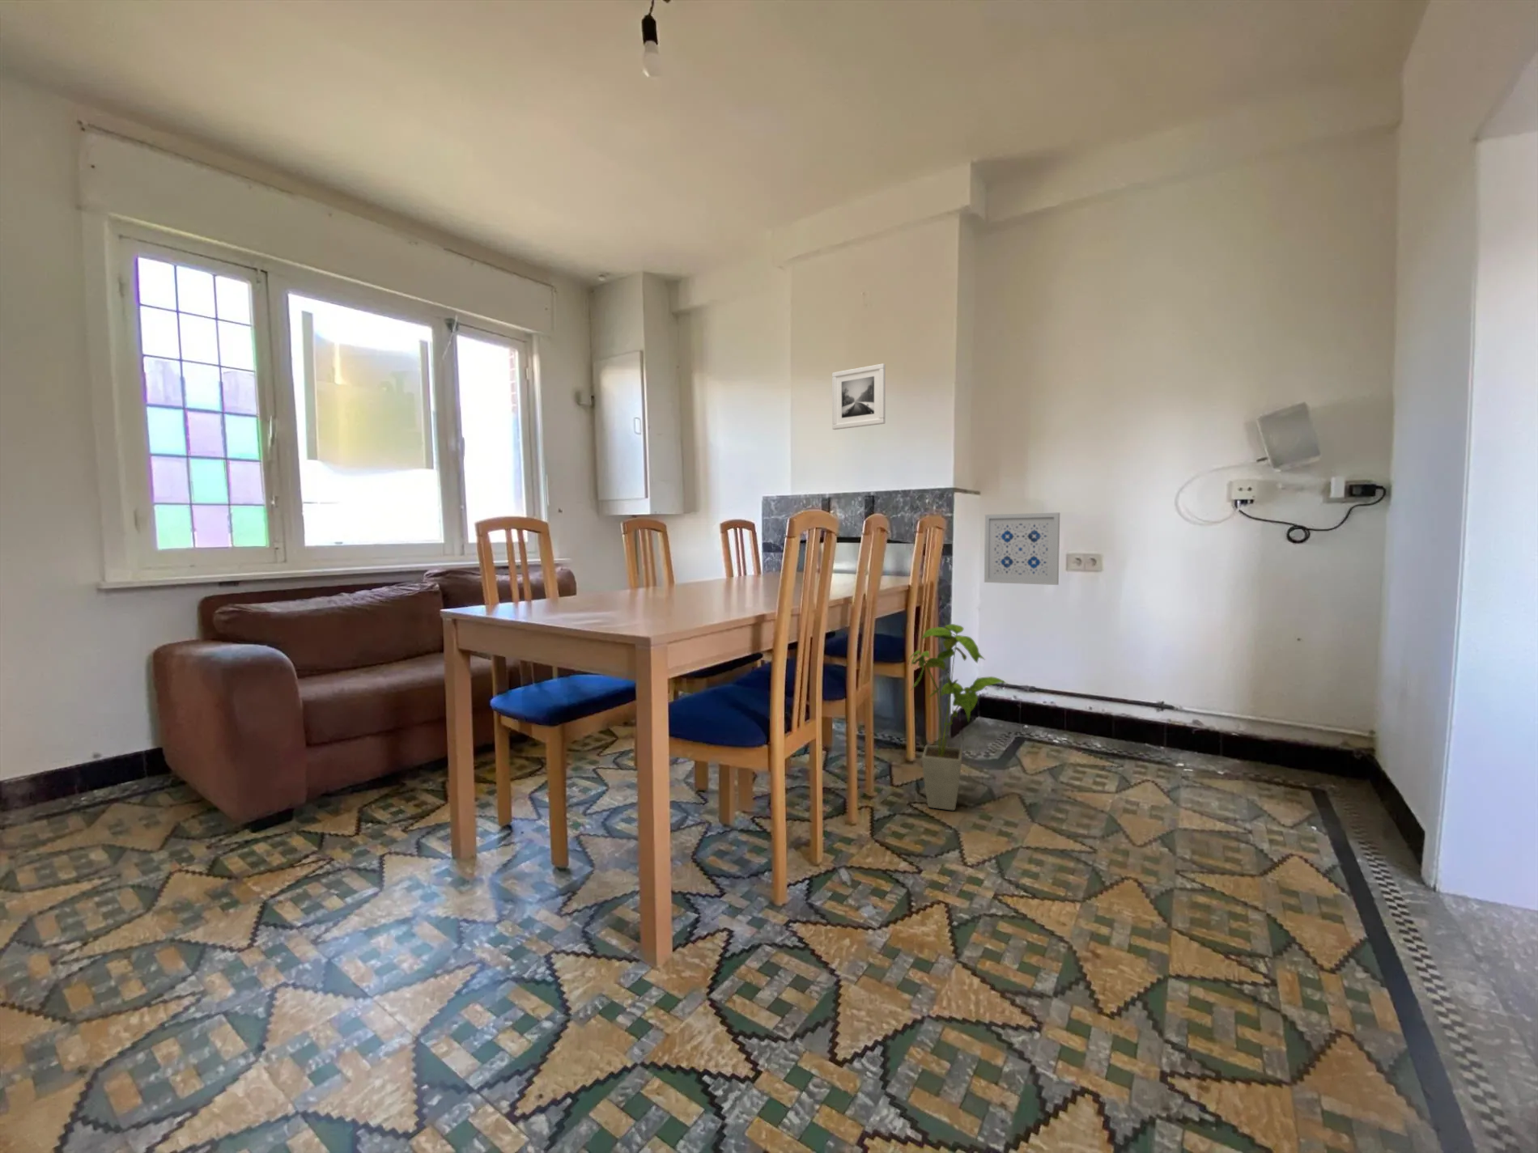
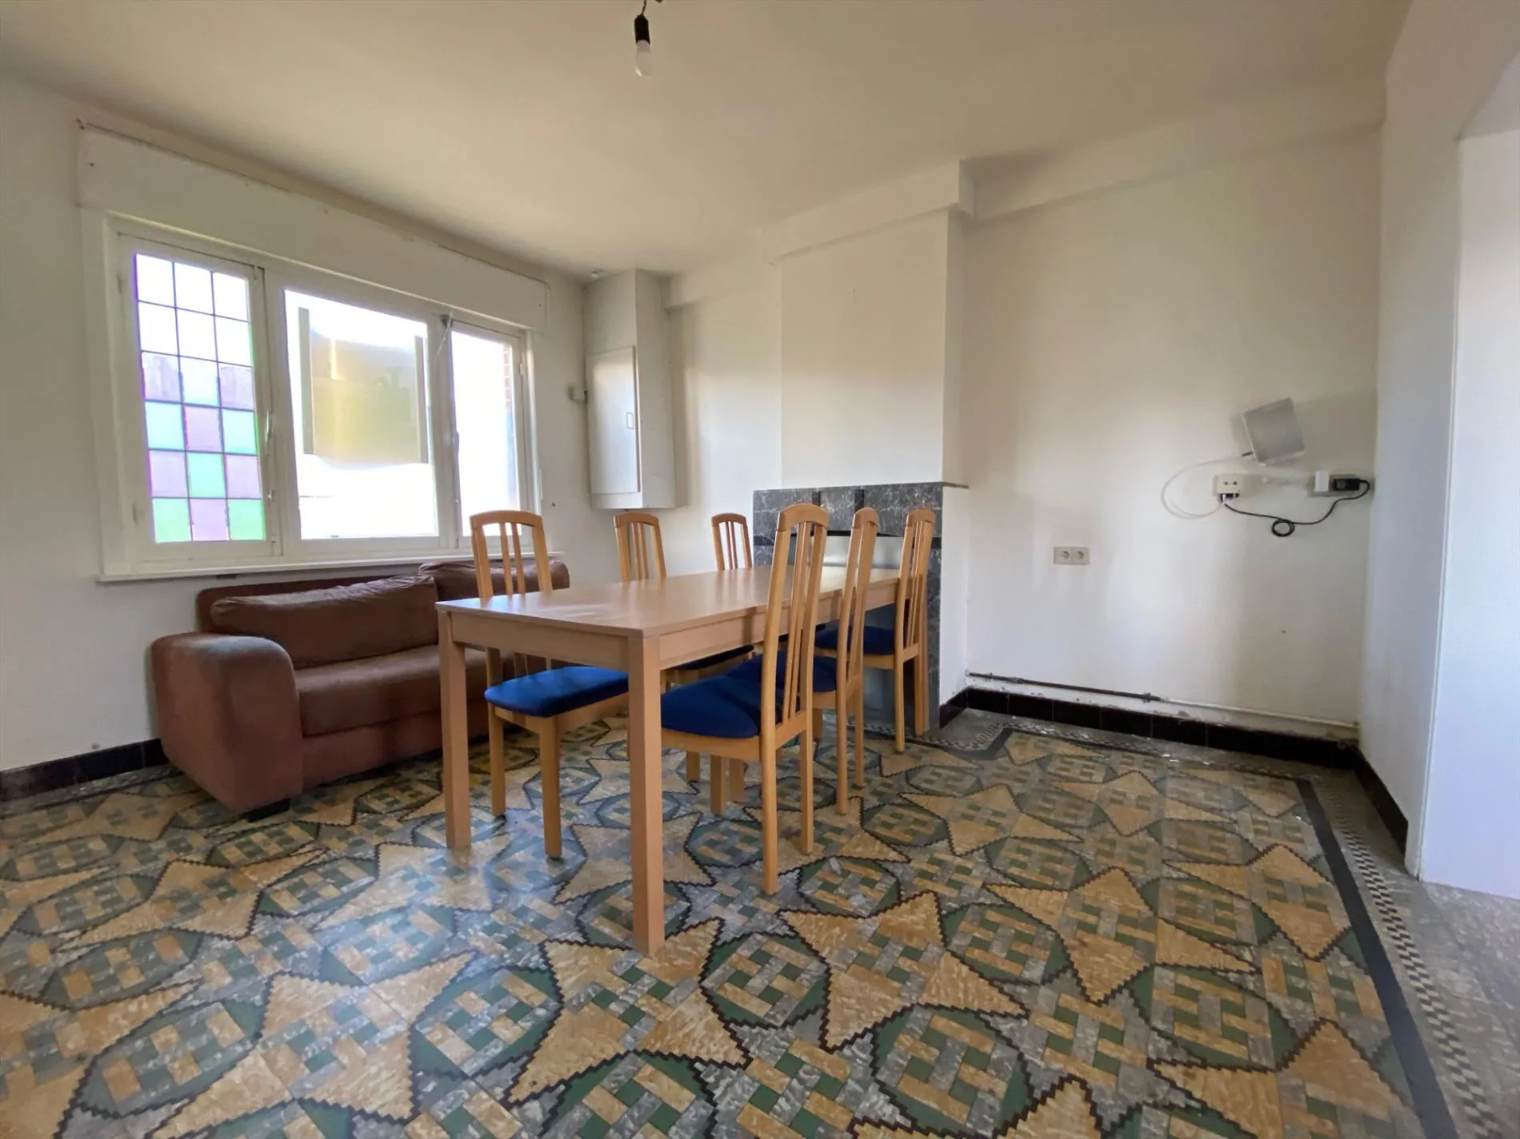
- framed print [831,362,886,430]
- wall art [983,512,1061,586]
- house plant [907,623,1011,811]
